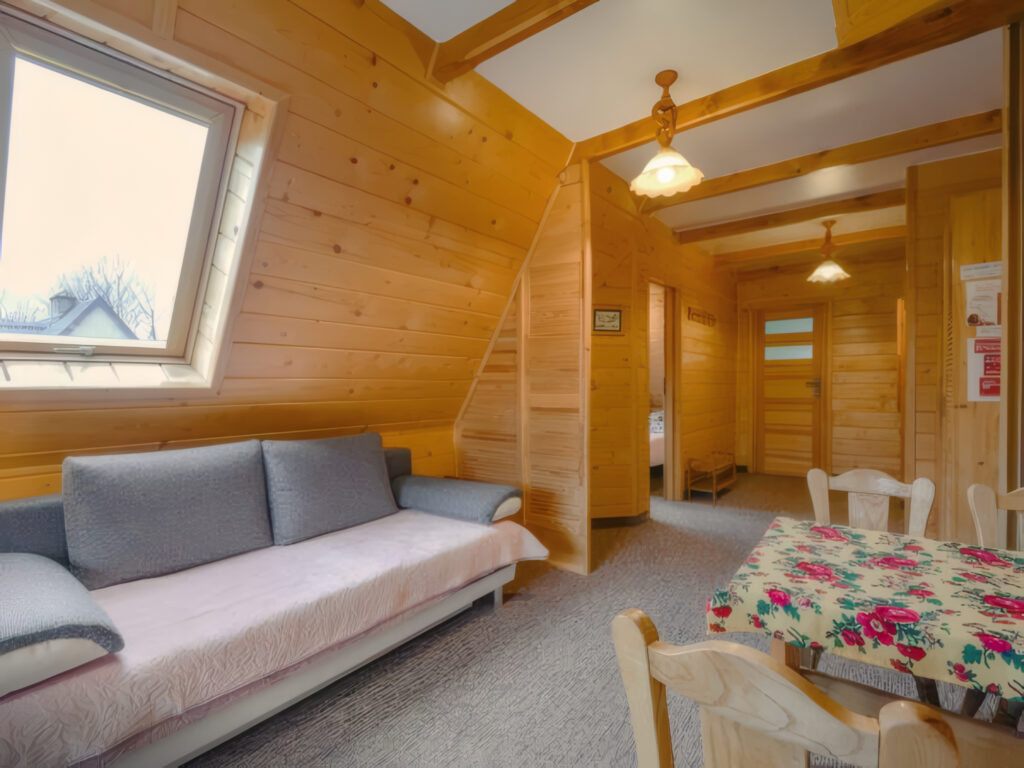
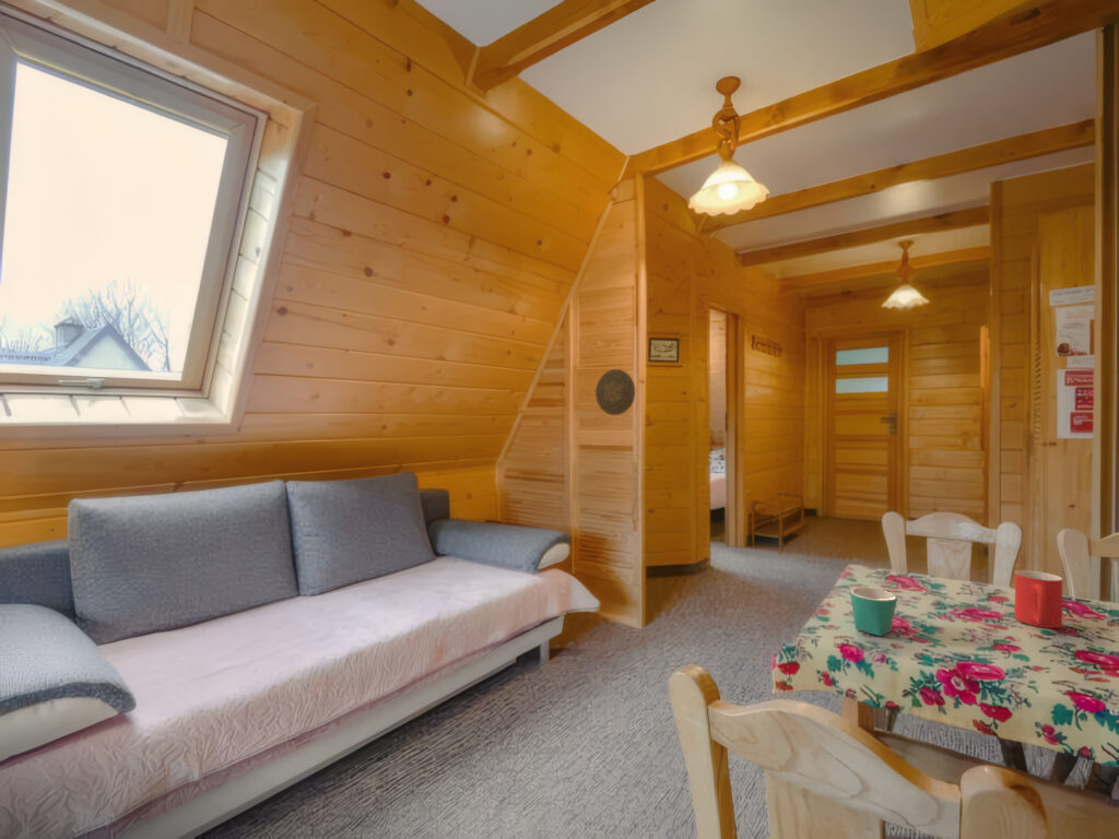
+ mug [849,587,898,637]
+ decorative plate [594,368,636,416]
+ mug [1013,569,1063,629]
